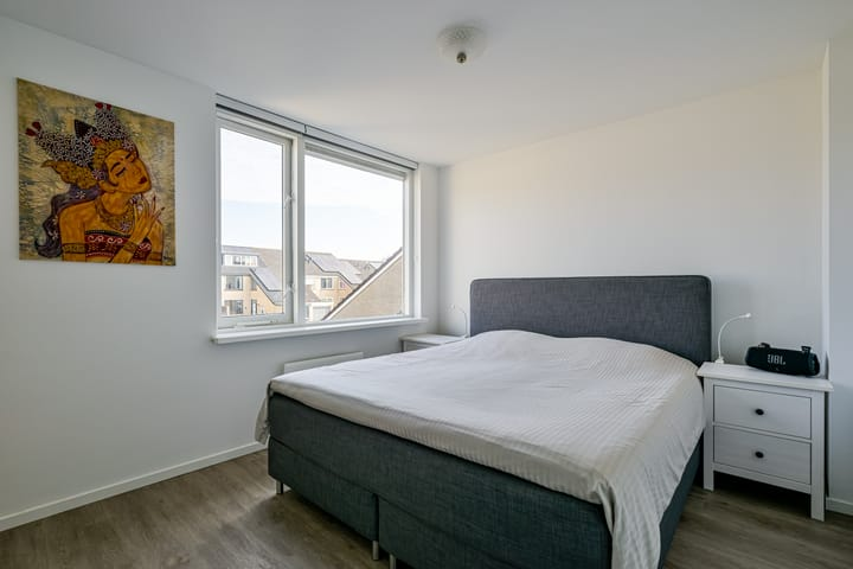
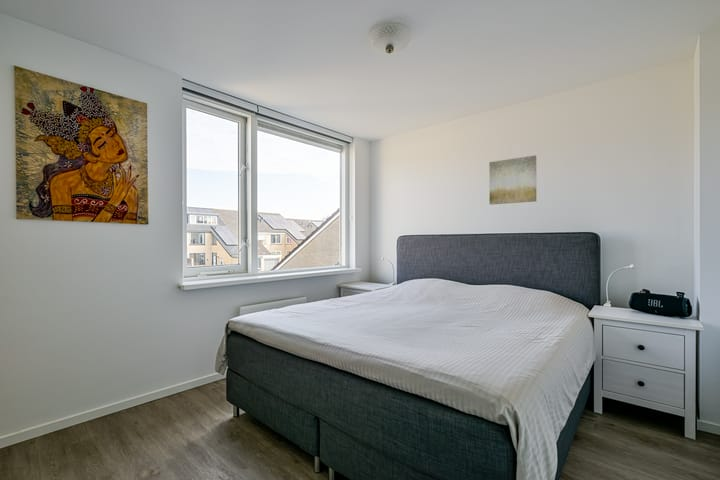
+ wall art [488,154,537,205]
